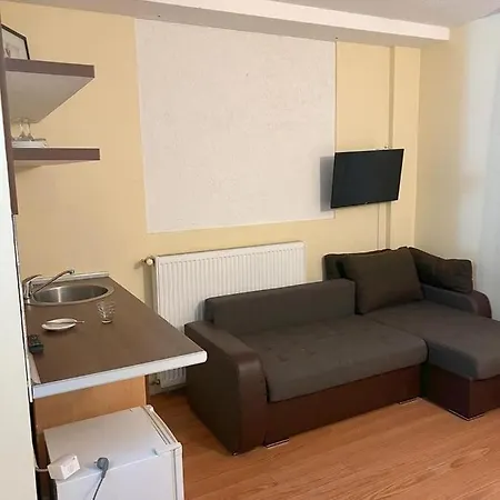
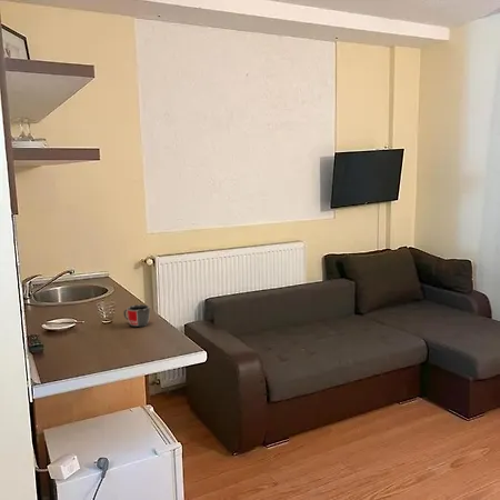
+ mug [122,303,151,328]
